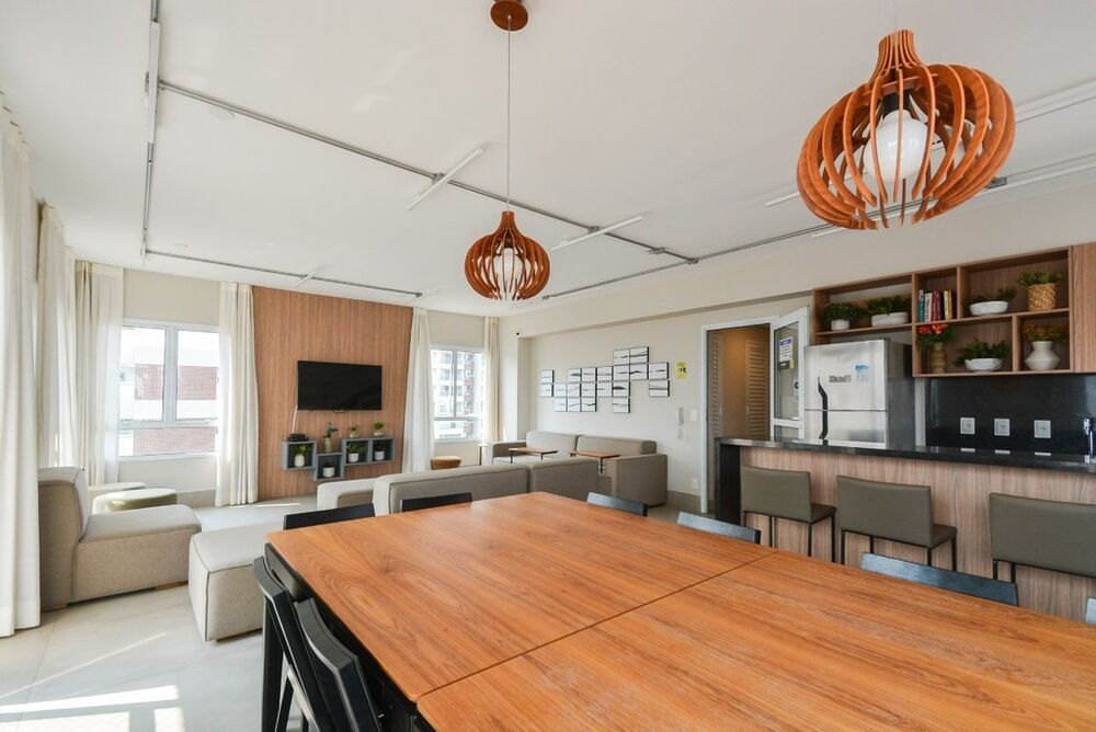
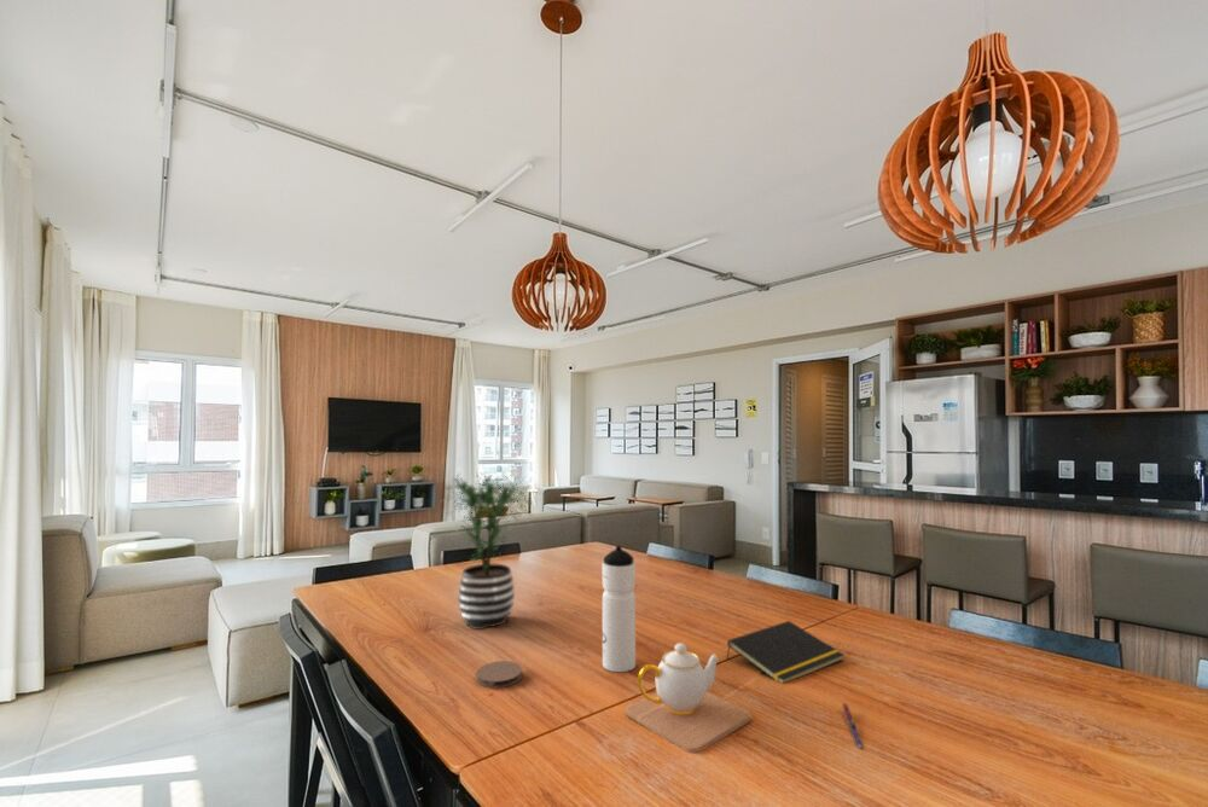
+ notepad [725,620,846,684]
+ water bottle [602,545,637,673]
+ teapot [625,641,753,754]
+ coaster [476,660,523,689]
+ pen [841,702,865,750]
+ potted plant [441,470,534,631]
